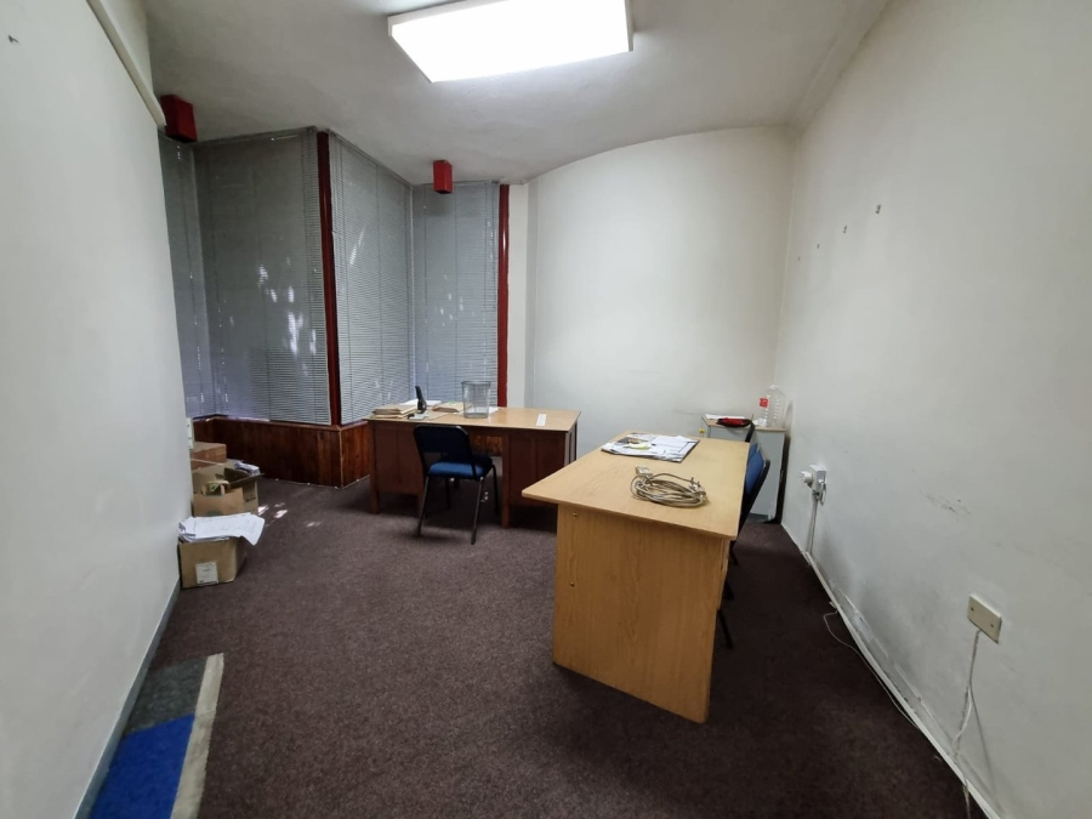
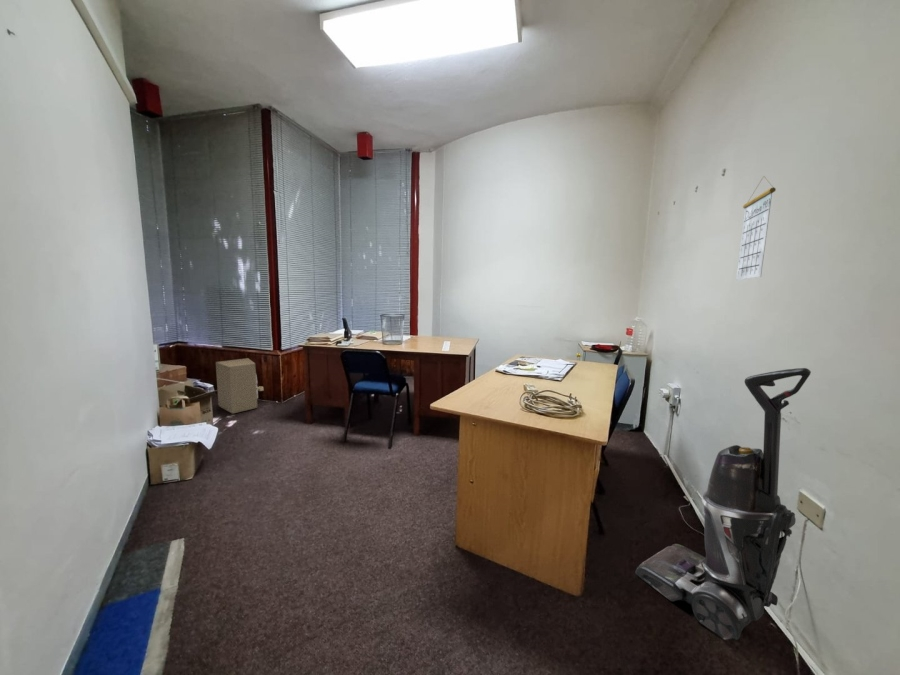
+ vacuum cleaner [635,367,812,641]
+ cardboard box [215,357,265,415]
+ calendar [735,175,777,281]
